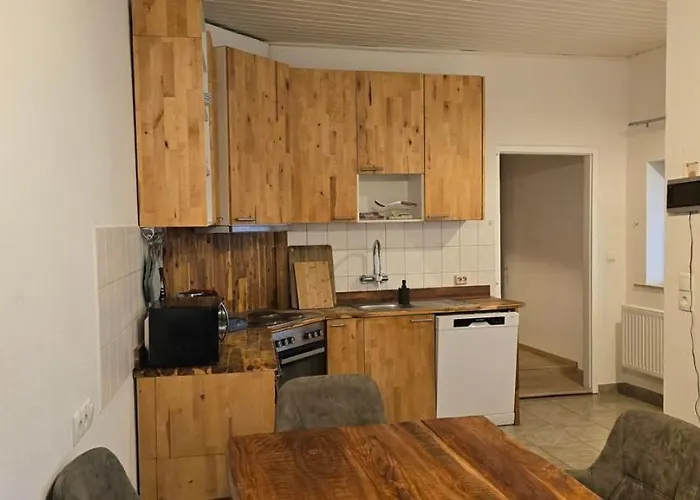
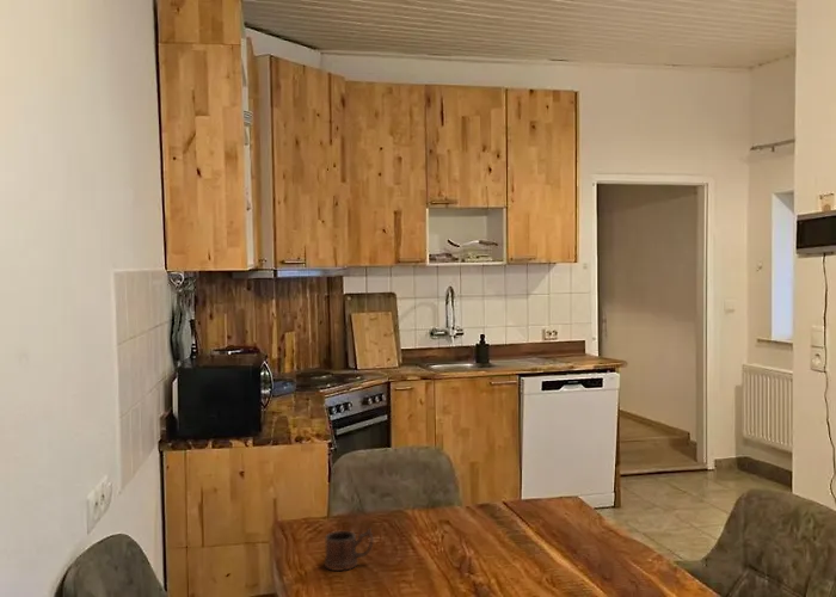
+ mug [324,527,374,572]
